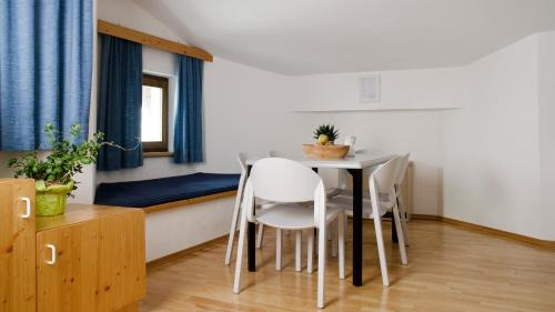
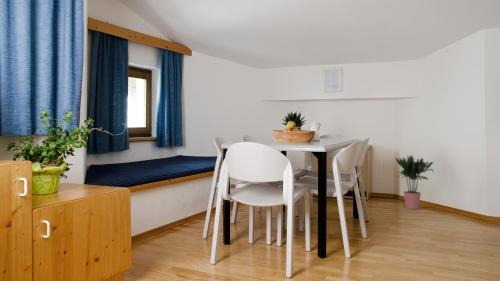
+ potted plant [395,154,436,210]
